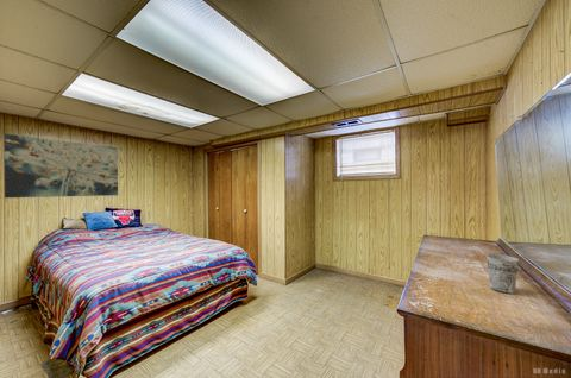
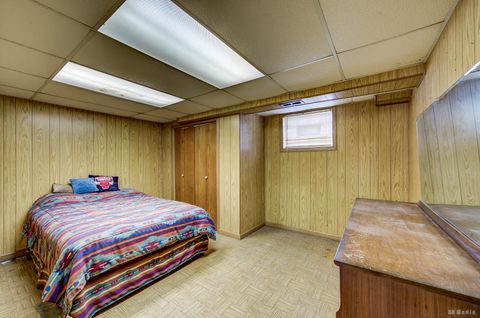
- cup [485,253,520,295]
- wall art [2,132,119,199]
